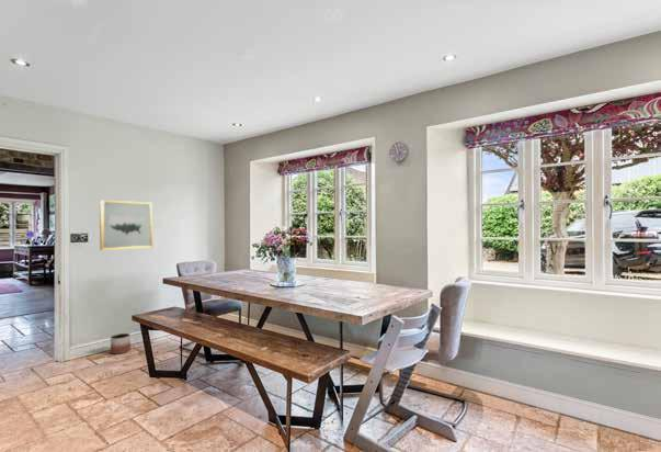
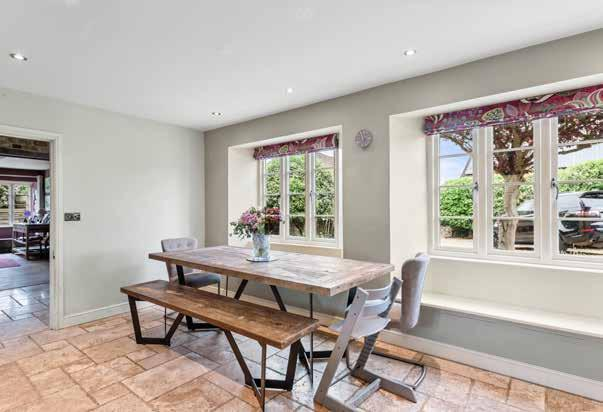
- planter [110,332,132,354]
- wall art [99,199,153,251]
